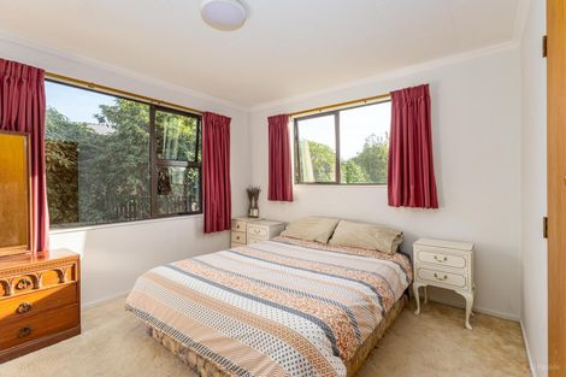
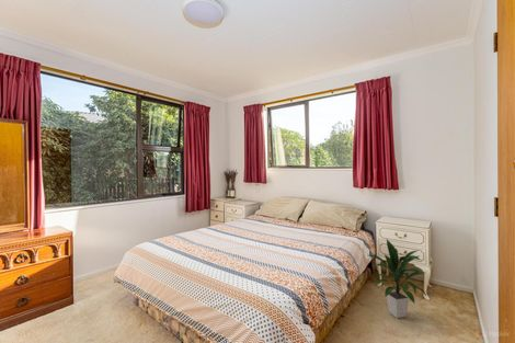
+ indoor plant [368,238,427,319]
